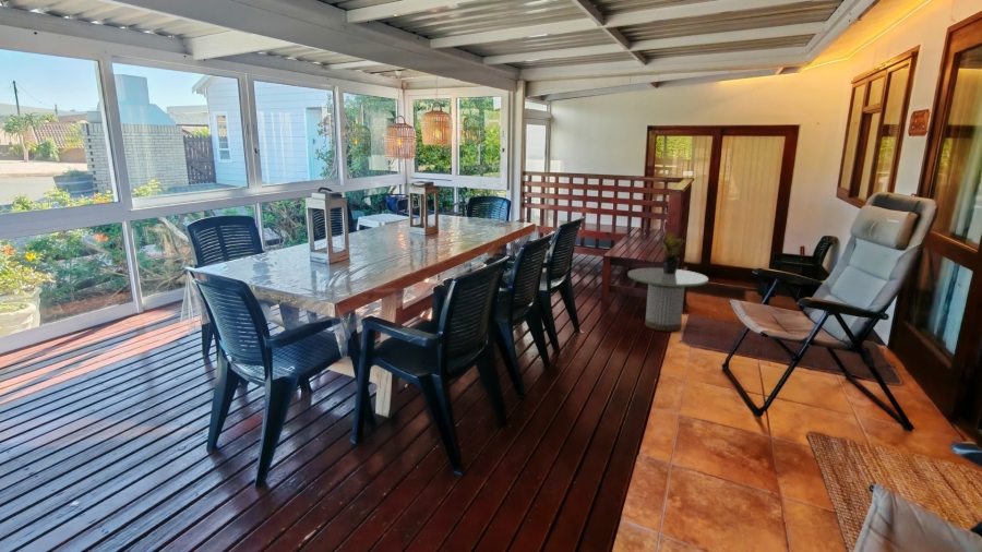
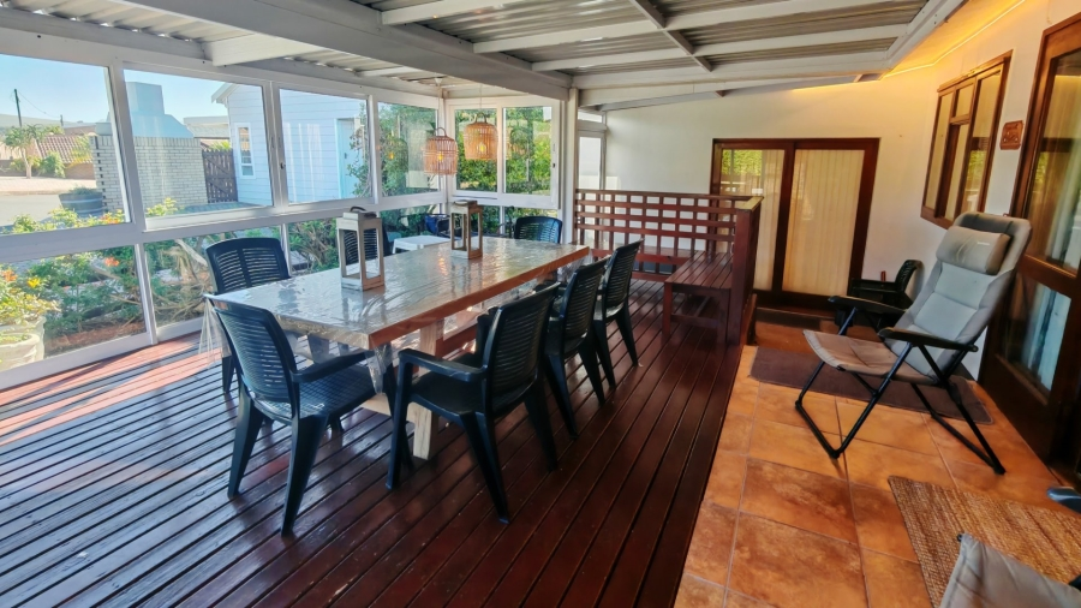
- potted plant [657,231,688,274]
- side table [626,267,709,333]
